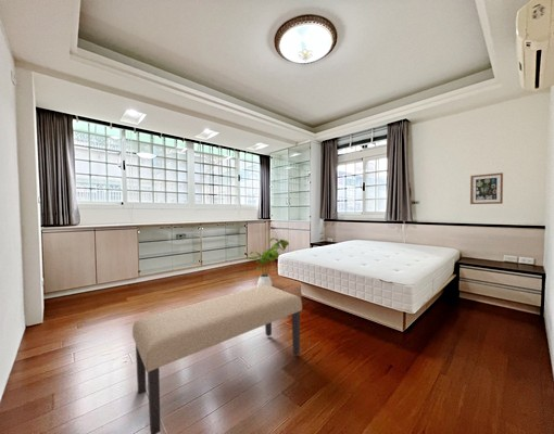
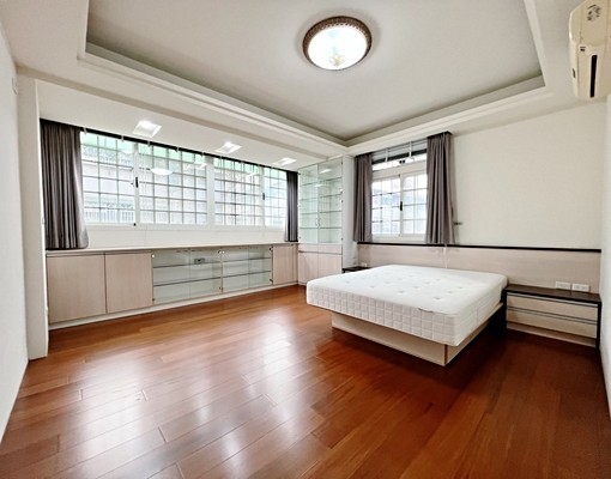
- bench [131,285,303,434]
- house plant [245,237,290,288]
- wall art [469,171,504,205]
